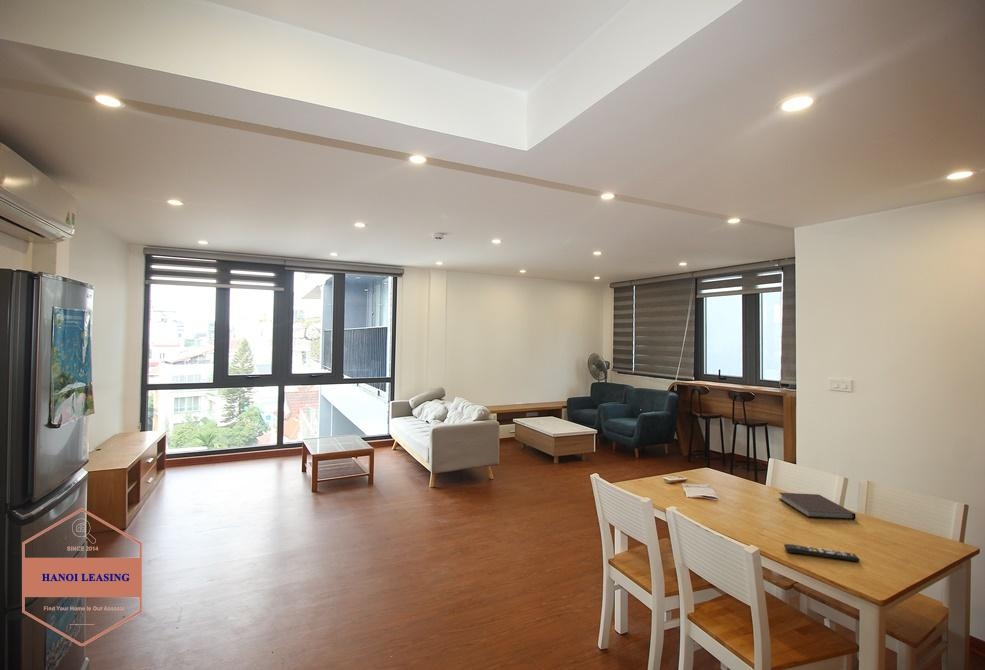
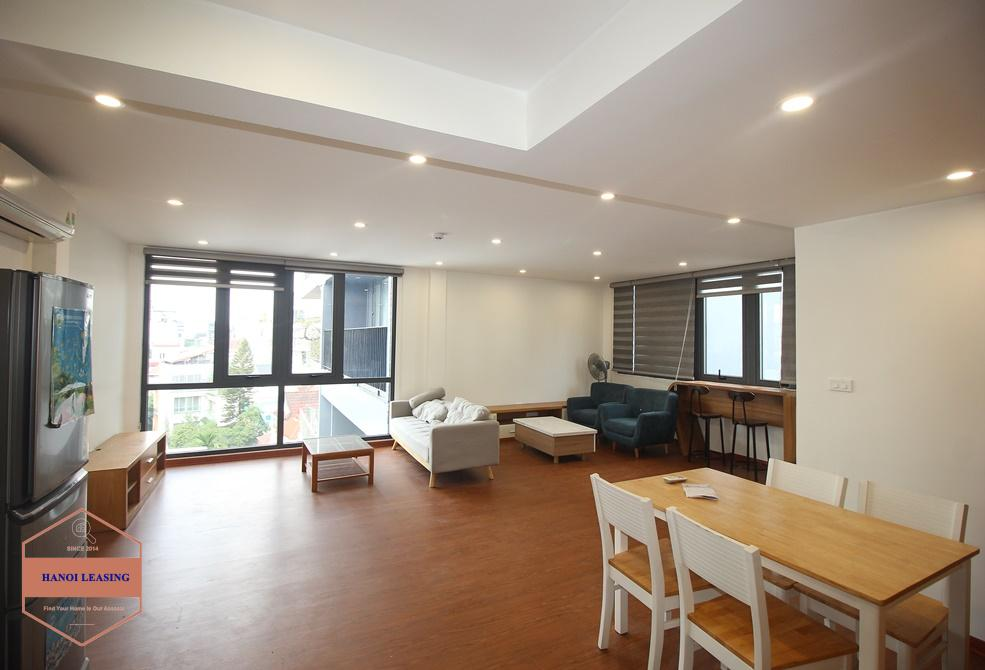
- remote control [783,543,861,563]
- notebook [777,492,857,521]
